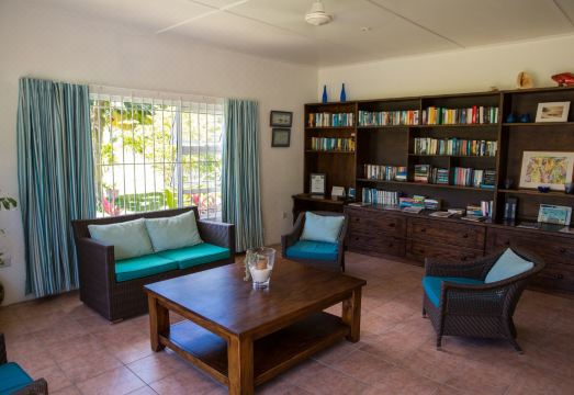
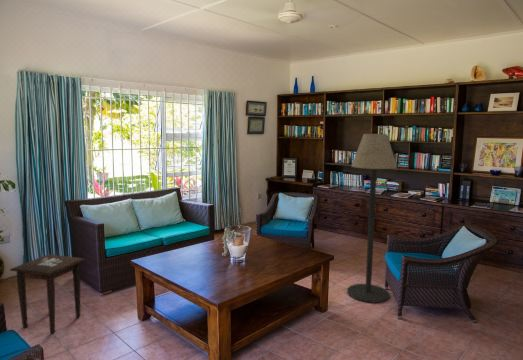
+ floor lamp [346,133,398,304]
+ side table [9,253,86,334]
